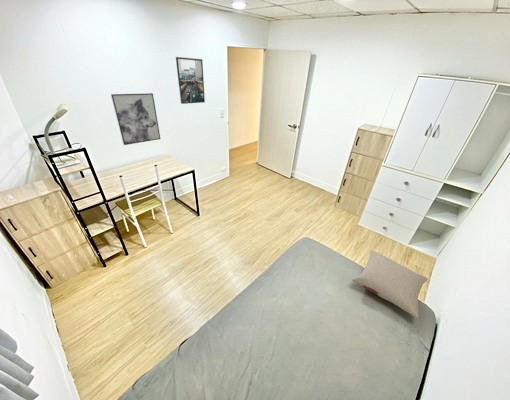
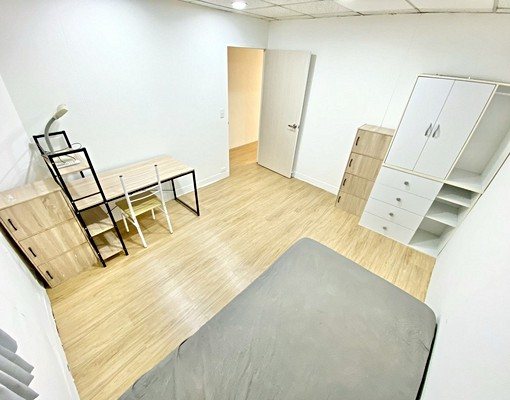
- wall art [110,92,161,146]
- pillow [351,249,429,319]
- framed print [175,56,206,105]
